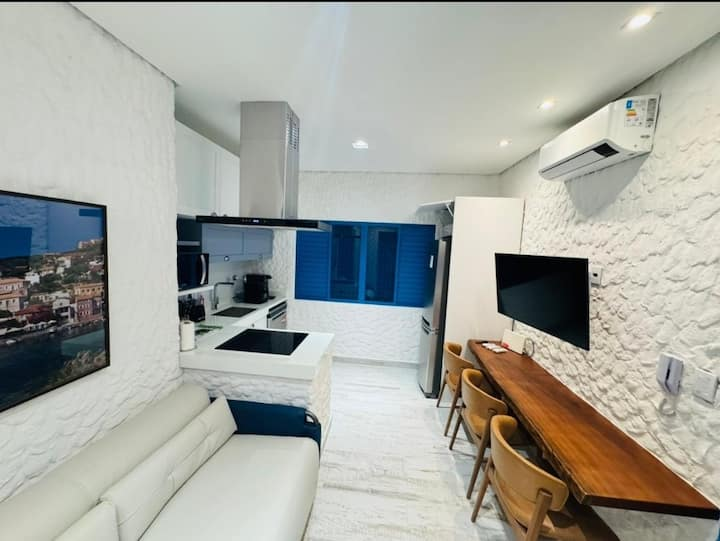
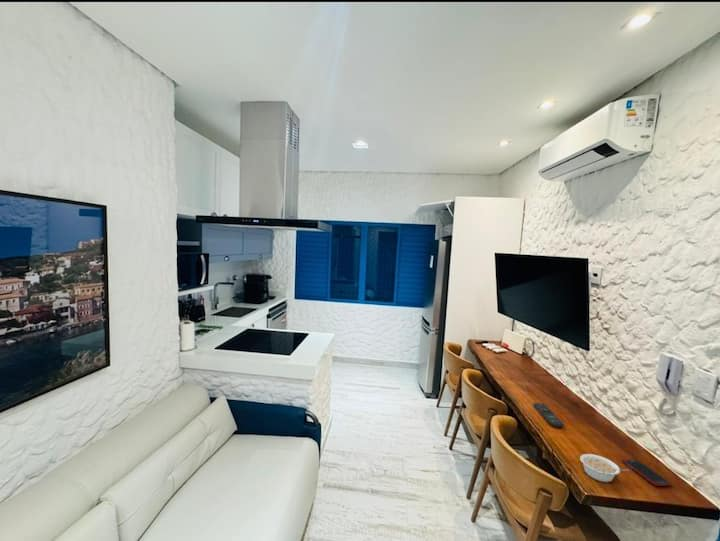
+ cell phone [621,458,673,487]
+ remote control [532,402,565,428]
+ legume [579,453,630,483]
